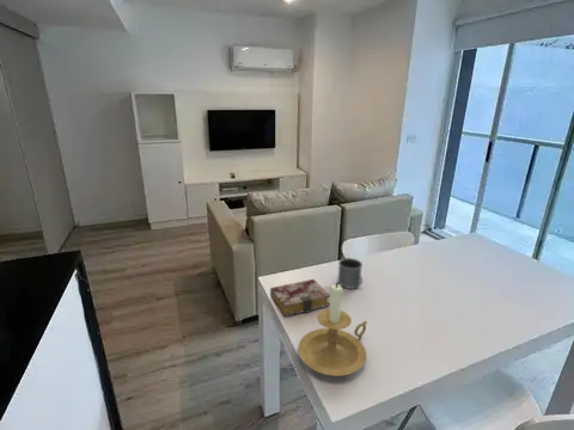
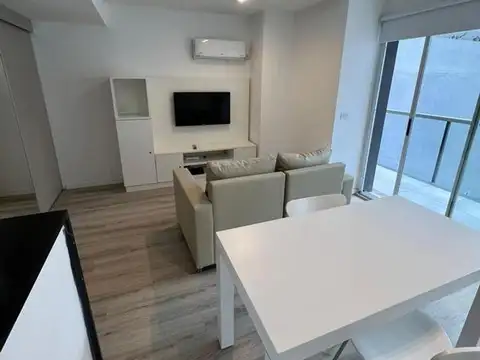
- mug [337,257,364,290]
- candle holder [297,282,368,377]
- book [269,278,331,318]
